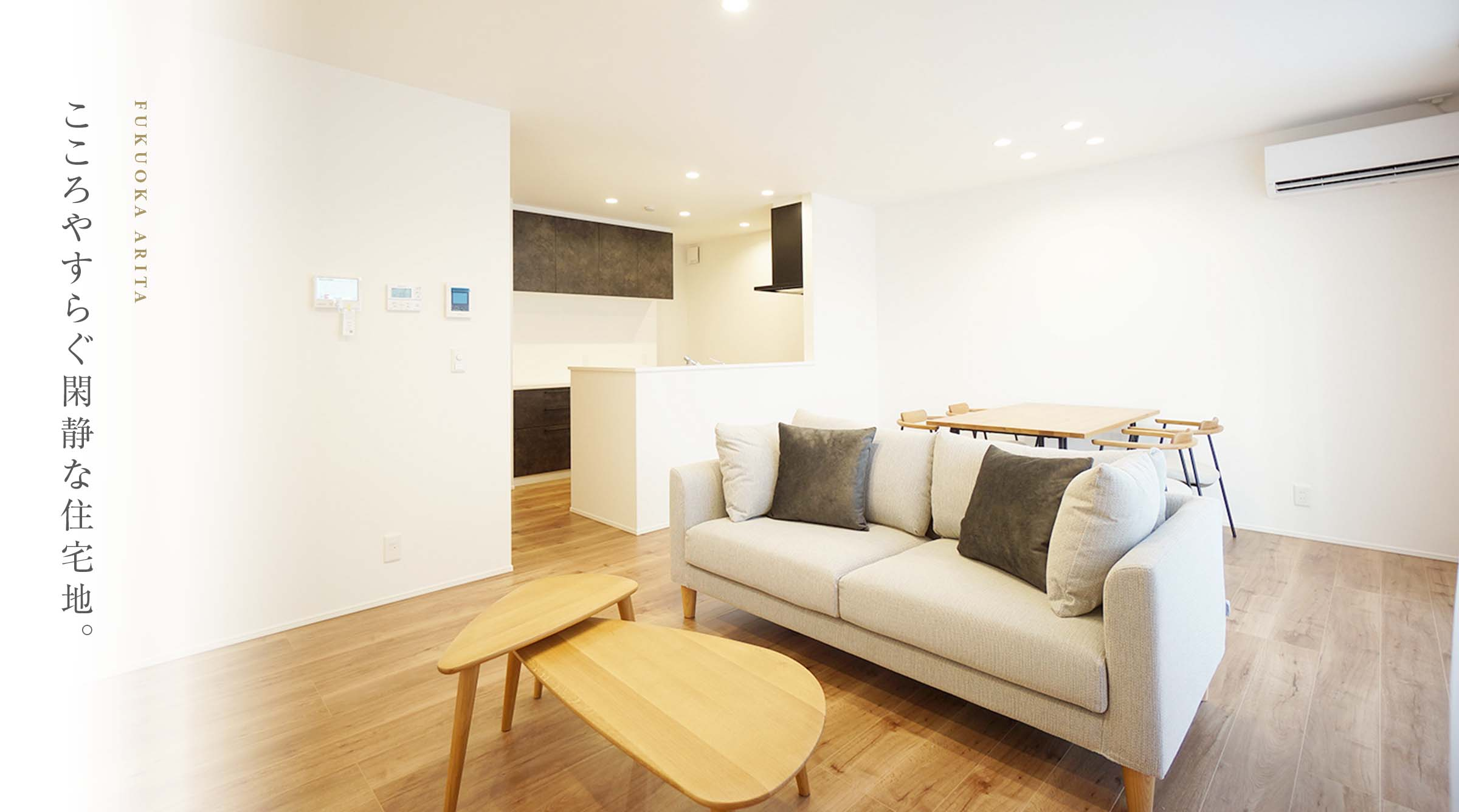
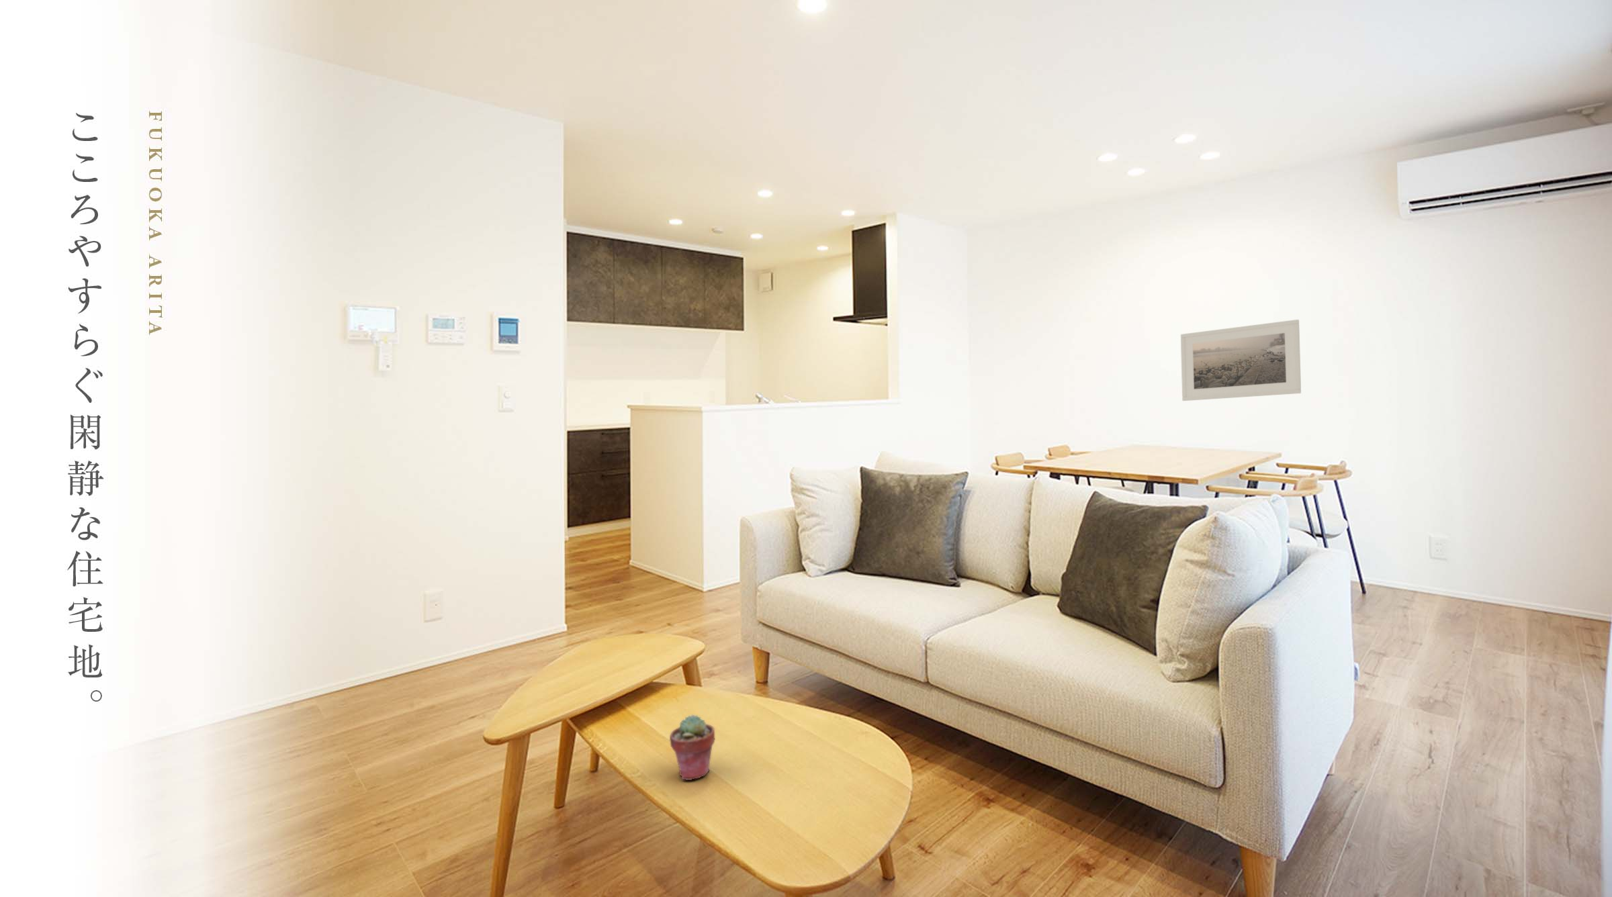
+ potted succulent [668,715,715,781]
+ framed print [1180,319,1302,401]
